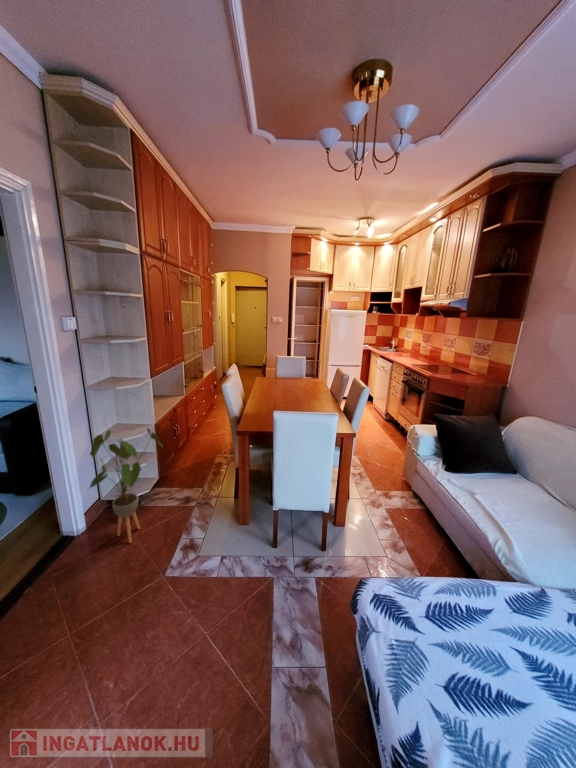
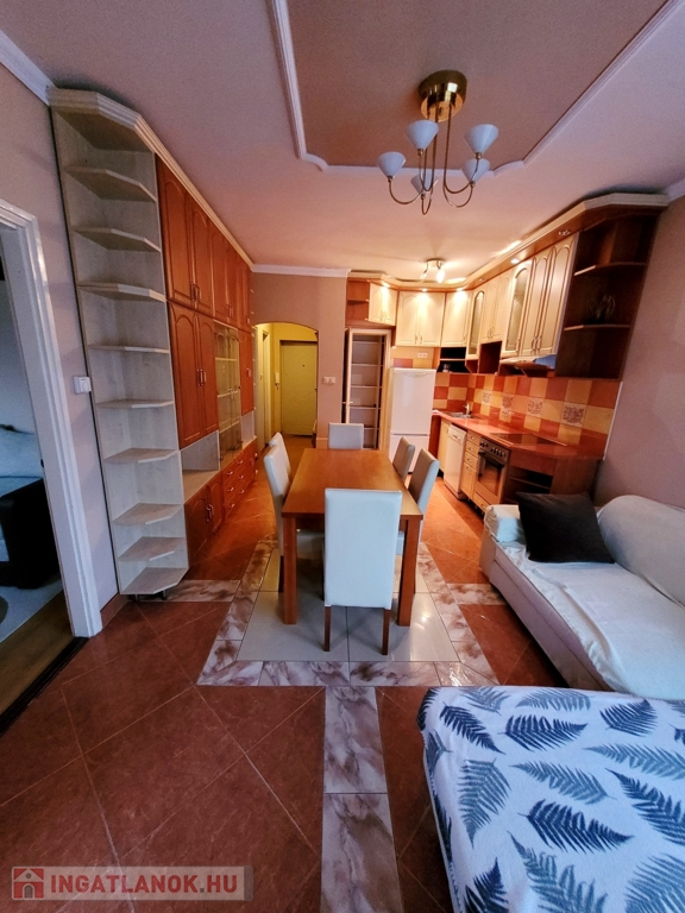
- house plant [87,427,164,544]
